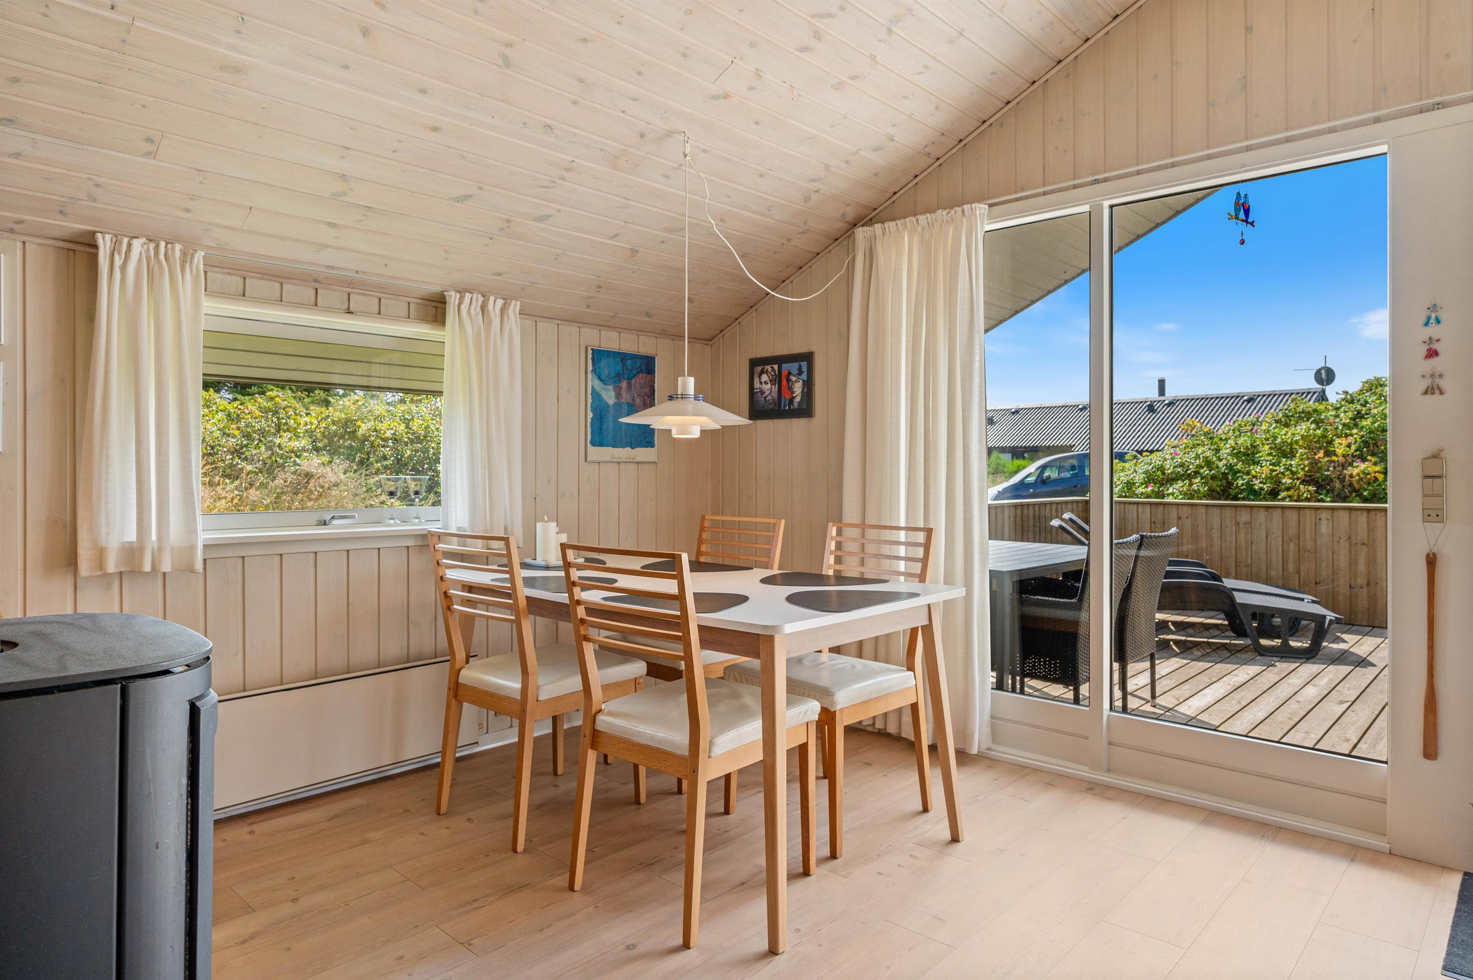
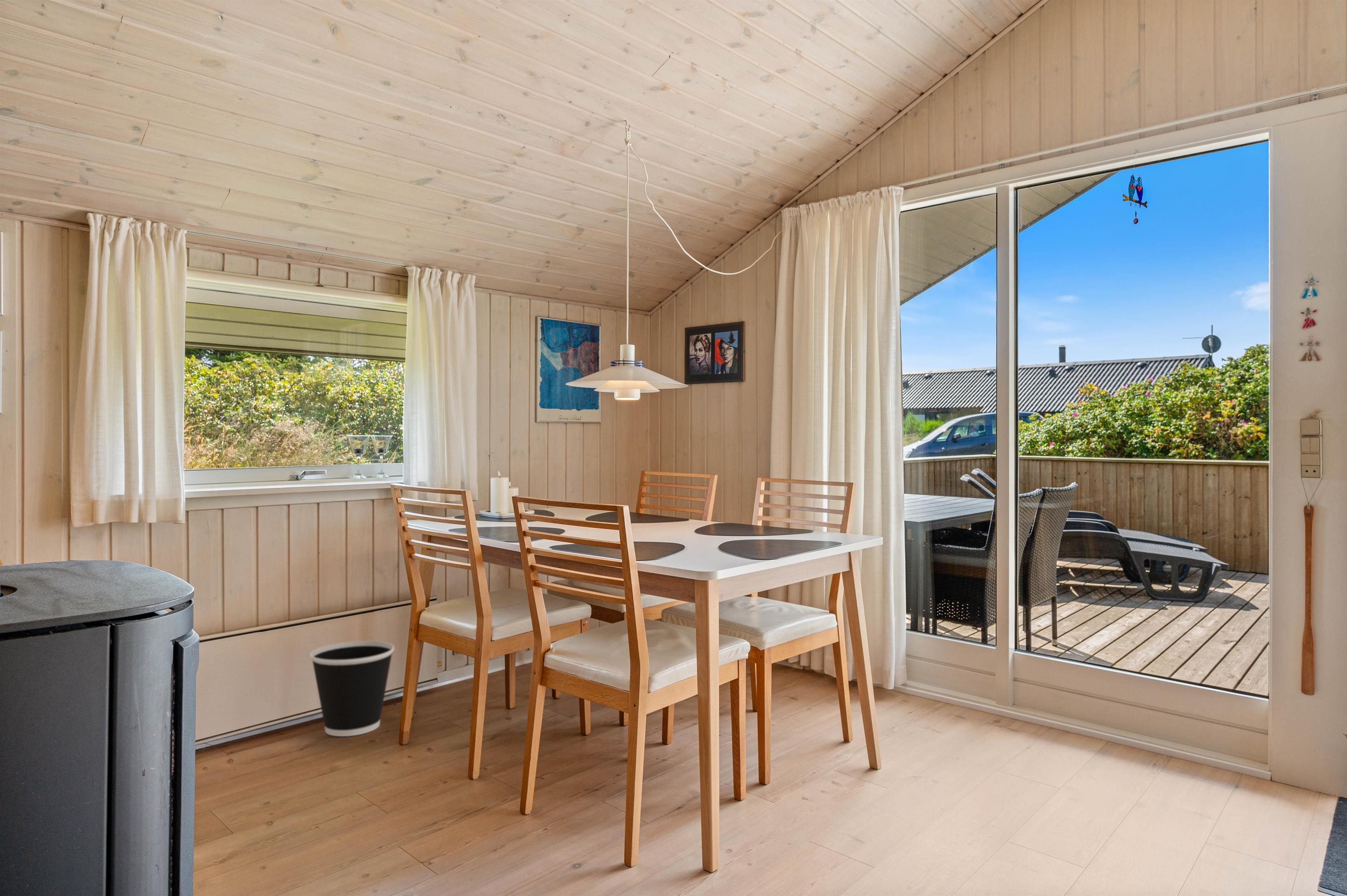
+ wastebasket [310,641,395,737]
